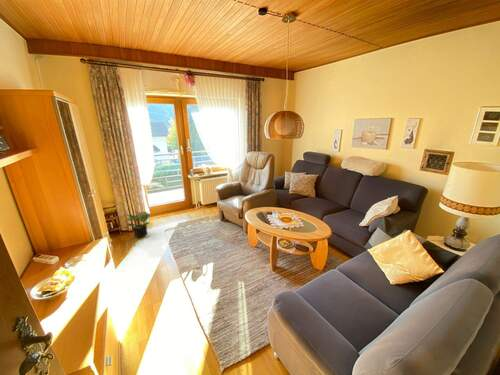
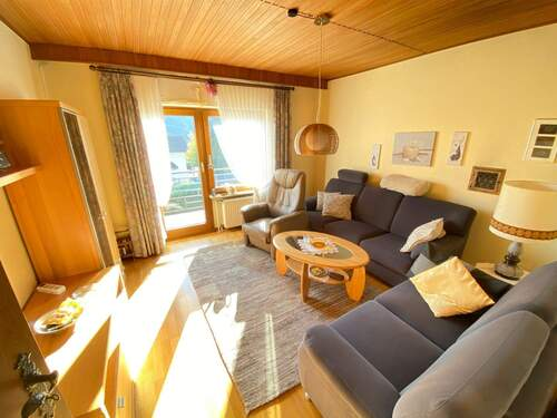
- potted plant [123,211,150,239]
